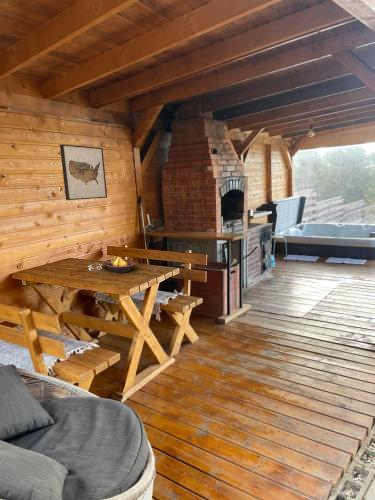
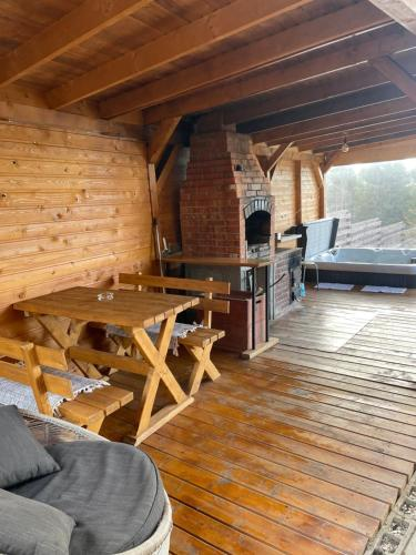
- wall art [59,143,108,201]
- fruit bowl [101,255,138,274]
